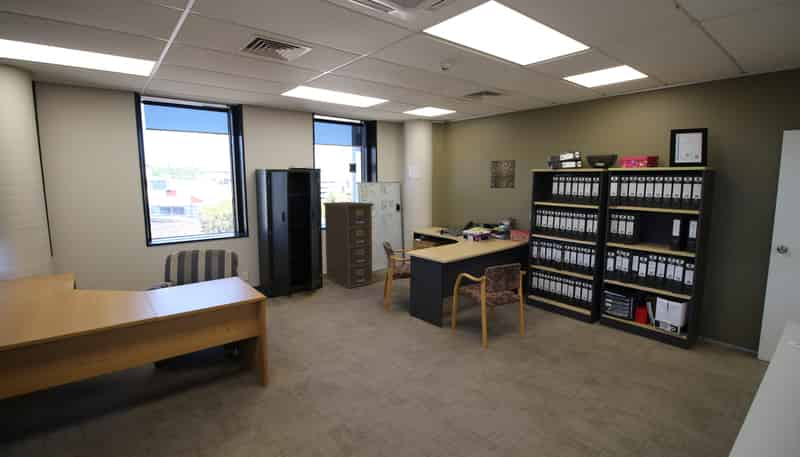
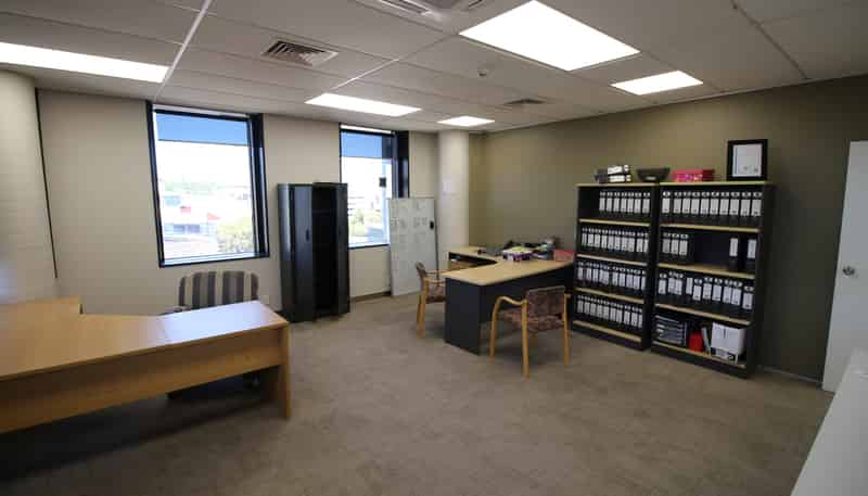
- filing cabinet [322,201,375,289]
- wall art [489,159,516,189]
